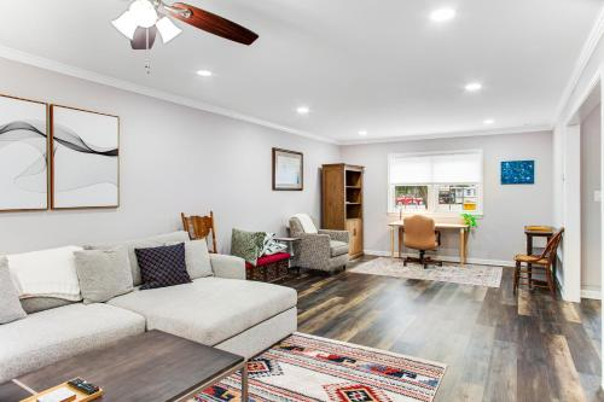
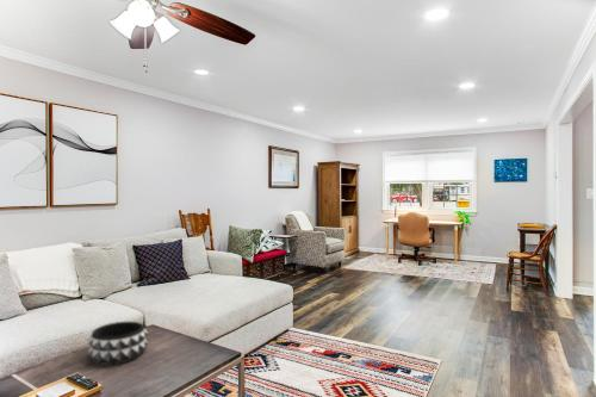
+ decorative bowl [87,321,149,366]
